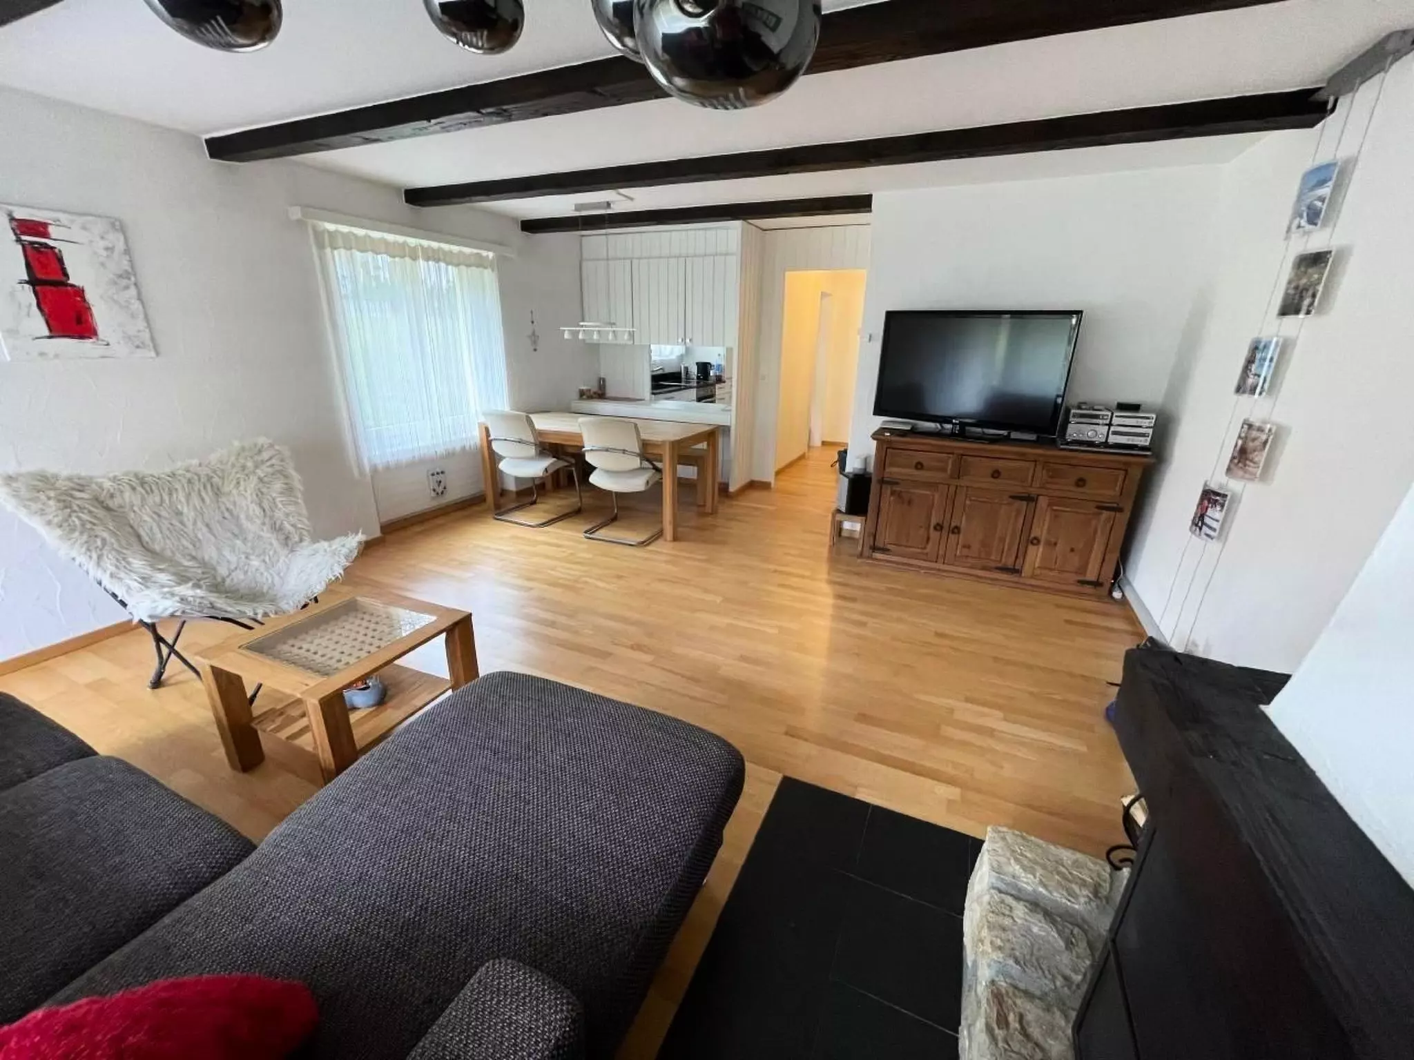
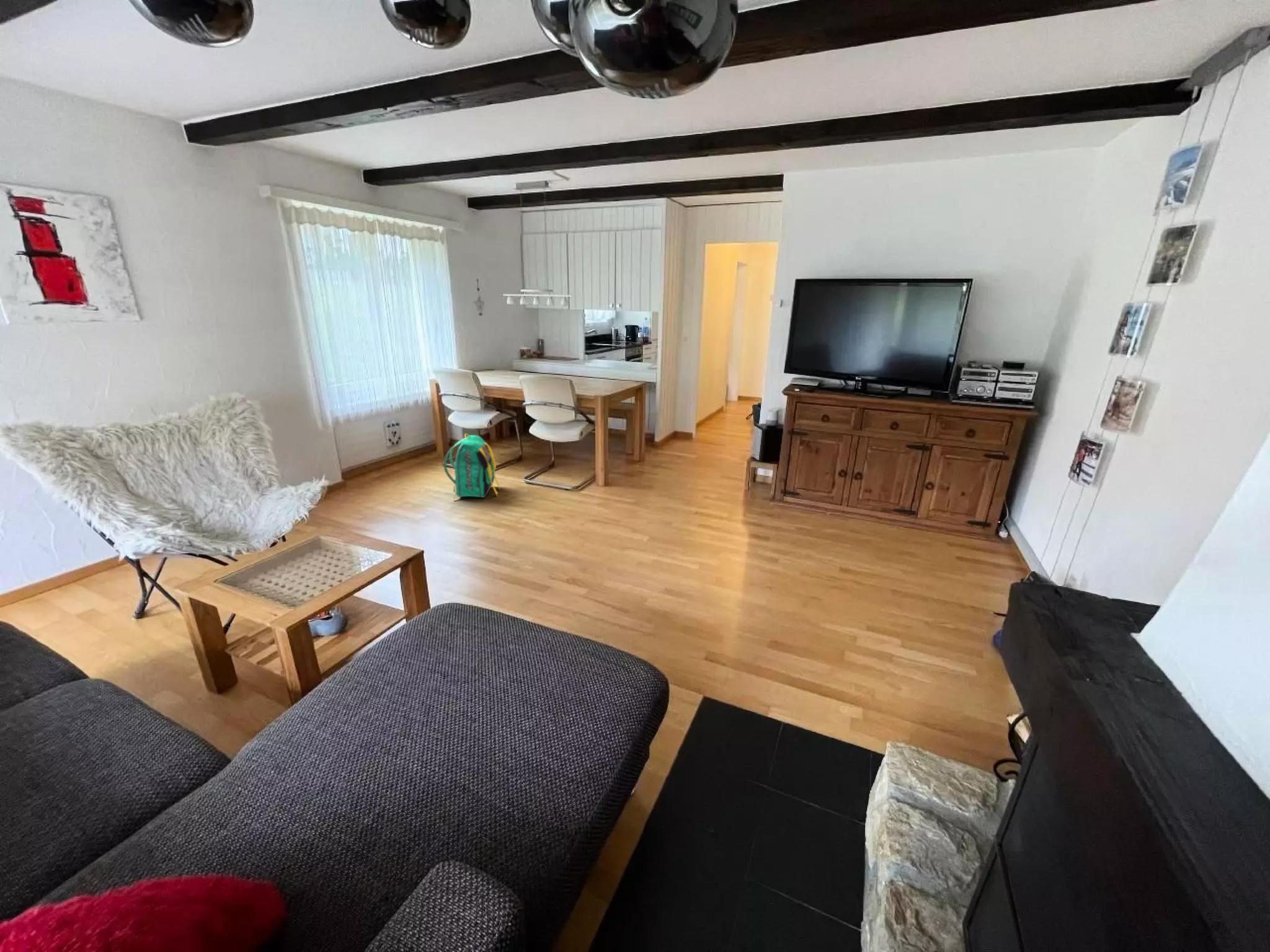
+ backpack [443,433,501,501]
